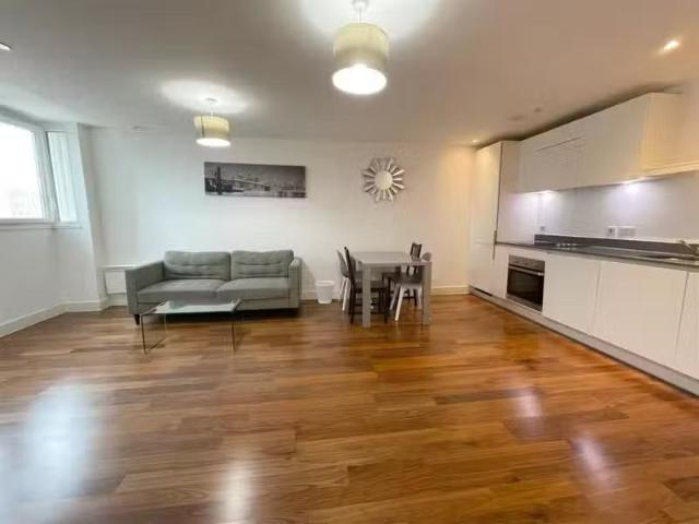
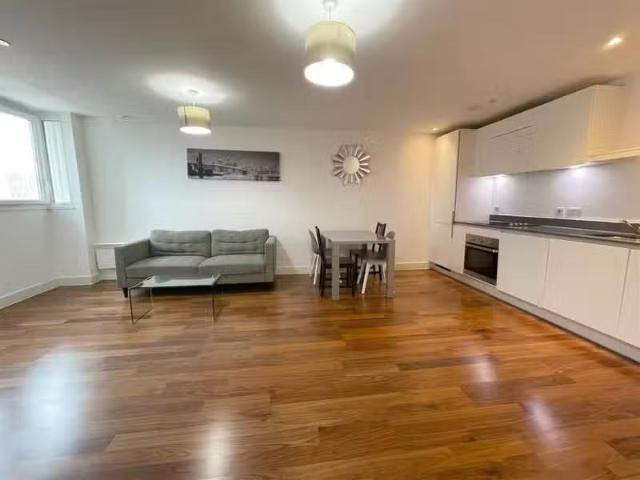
- wastebasket [313,279,335,305]
